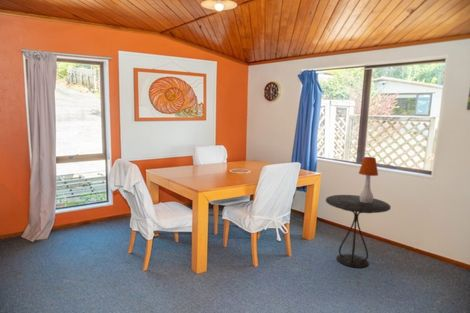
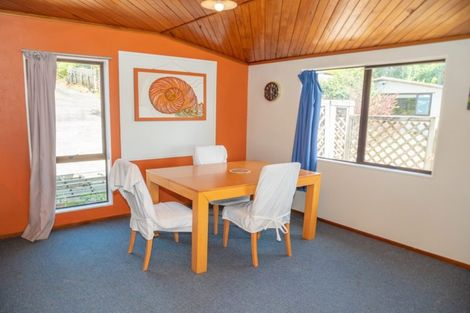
- table lamp [358,156,379,203]
- side table [325,194,392,269]
